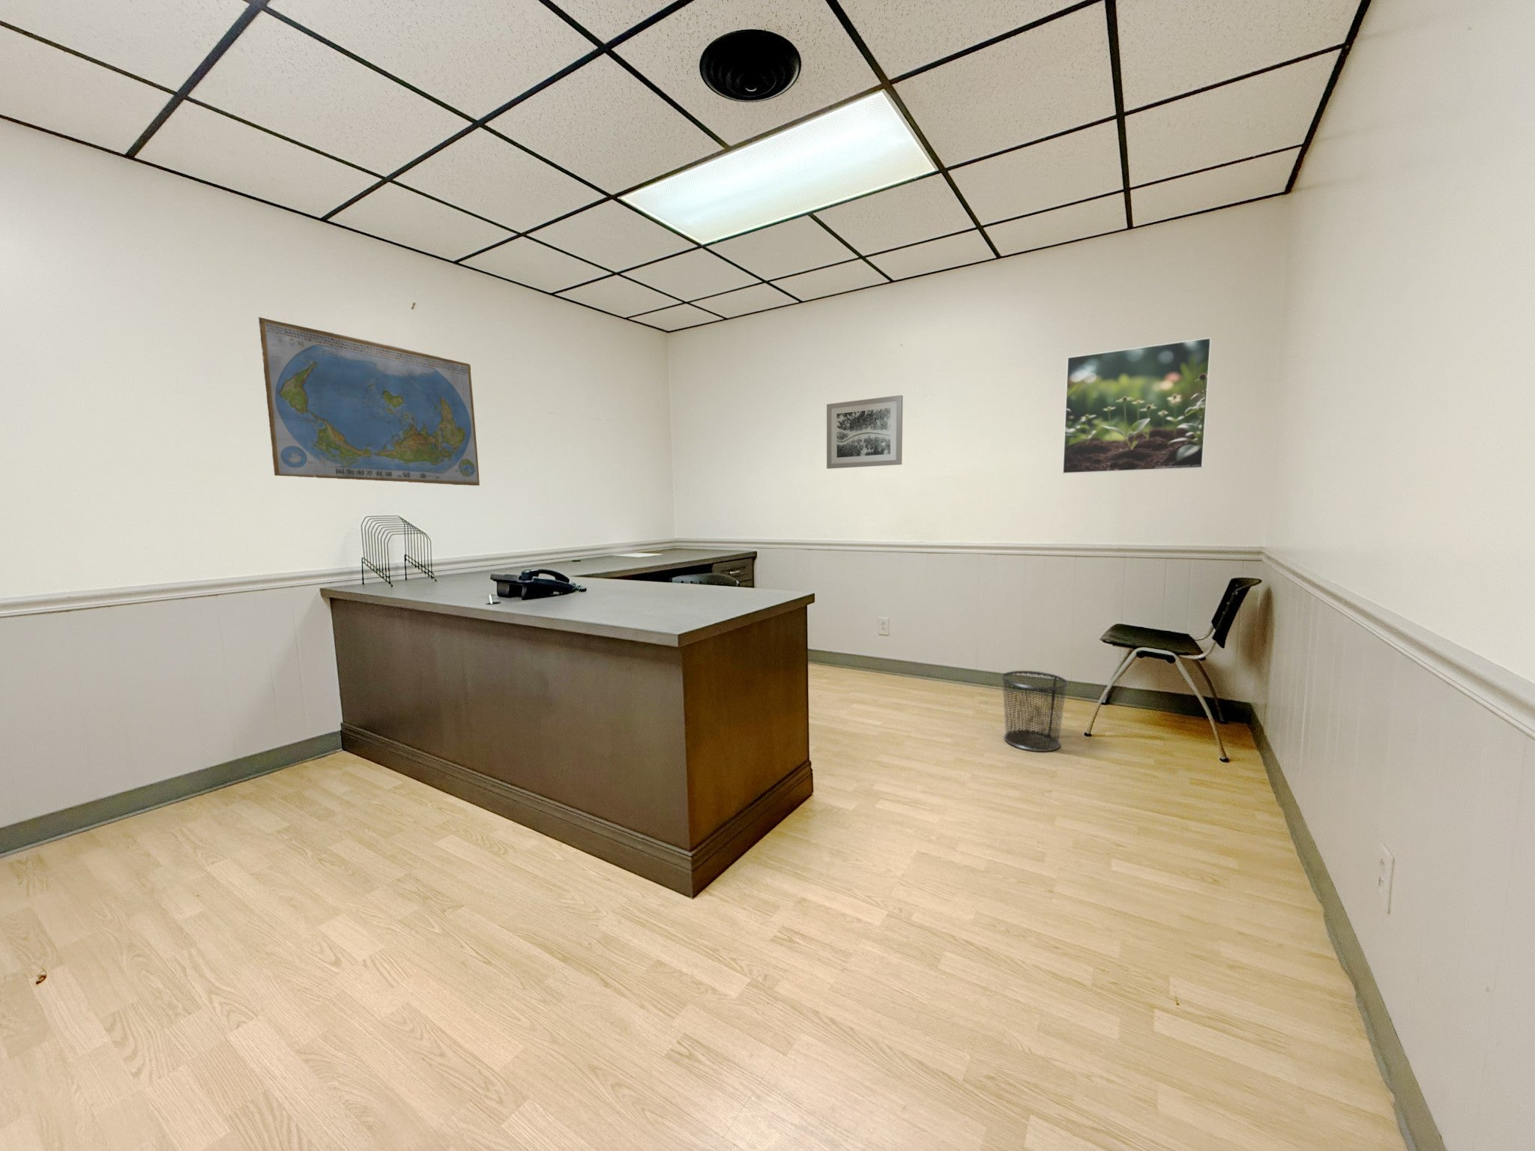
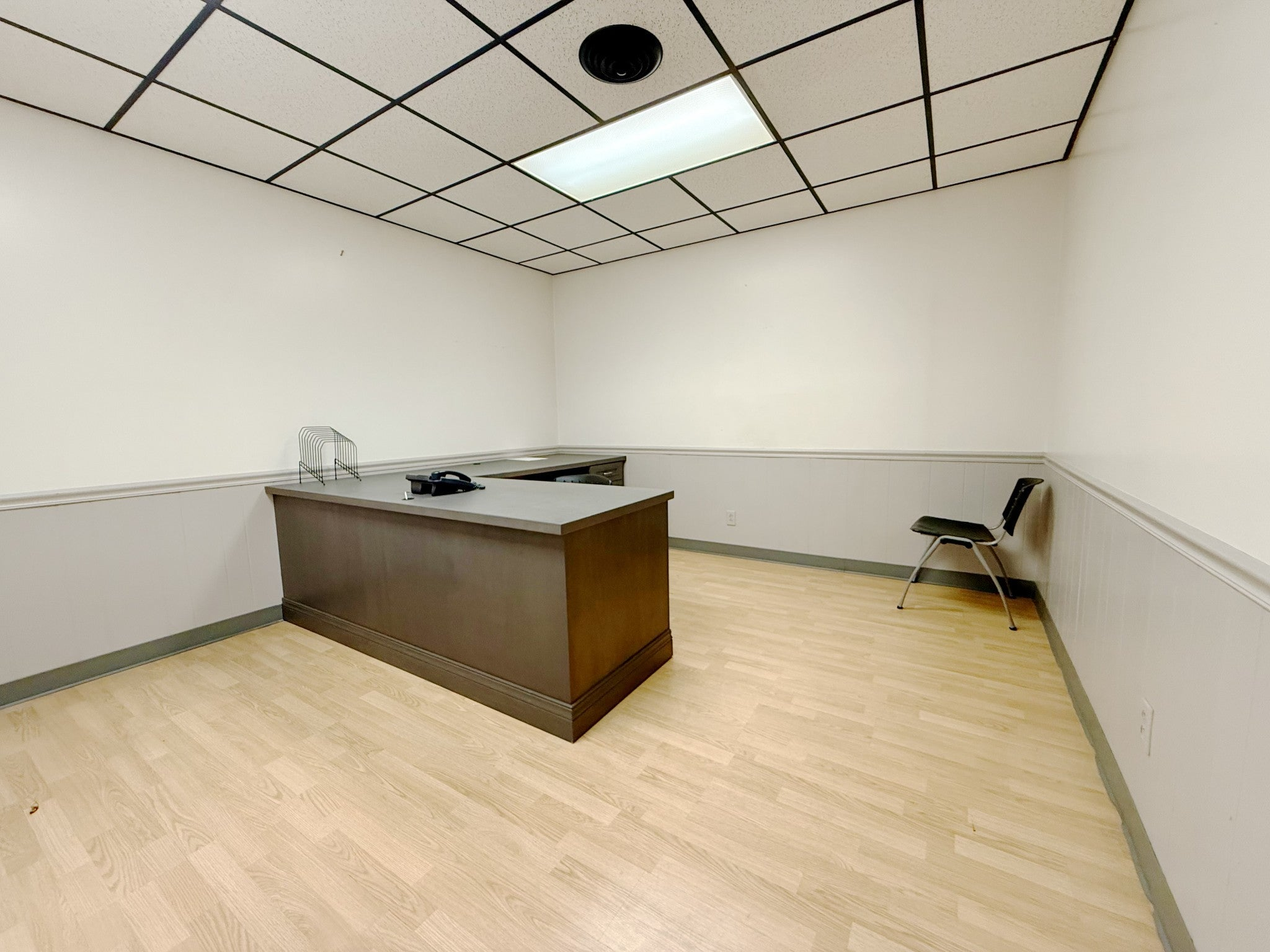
- wall art [826,394,904,470]
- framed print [1062,336,1212,474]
- waste bin [1001,670,1070,752]
- world map [257,317,480,486]
